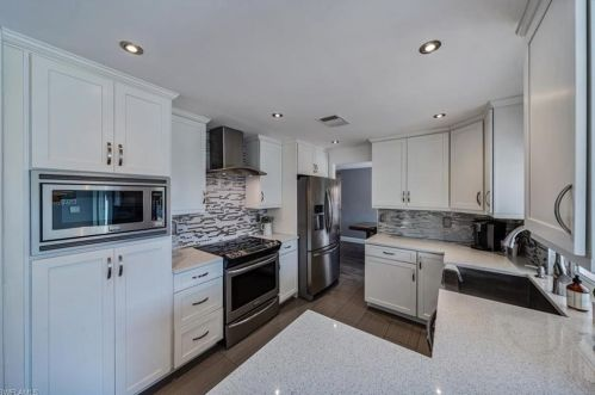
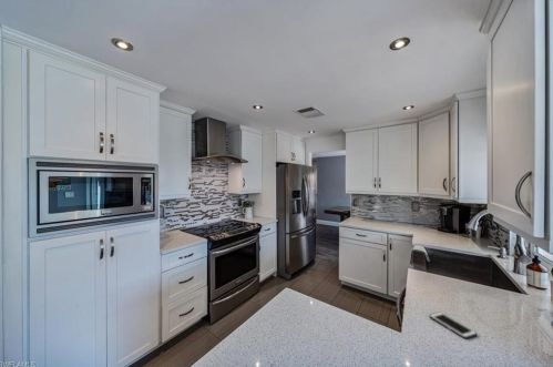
+ cell phone [428,310,478,339]
